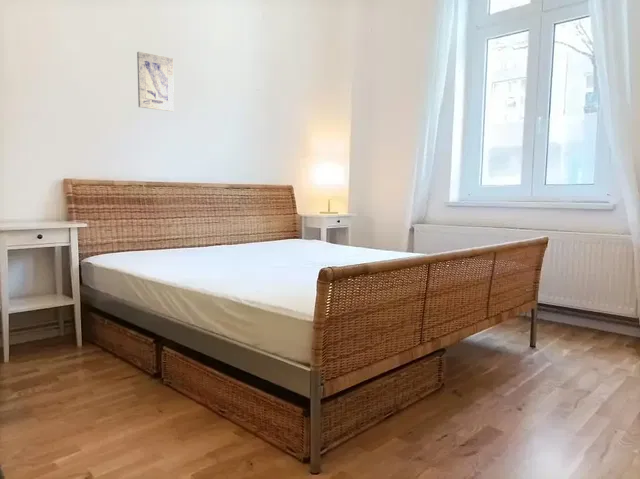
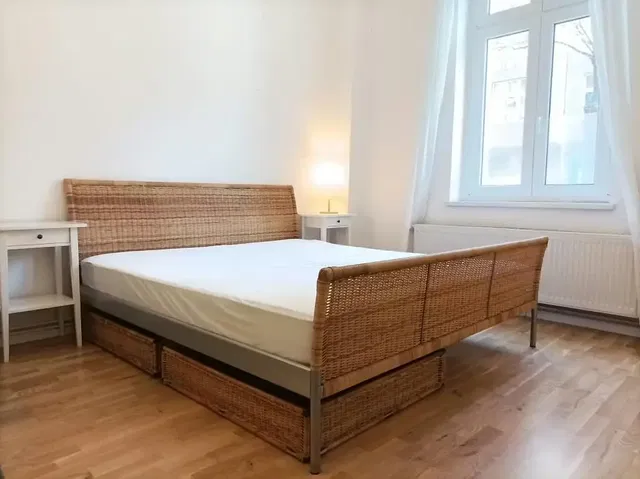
- wall art [136,51,175,112]
